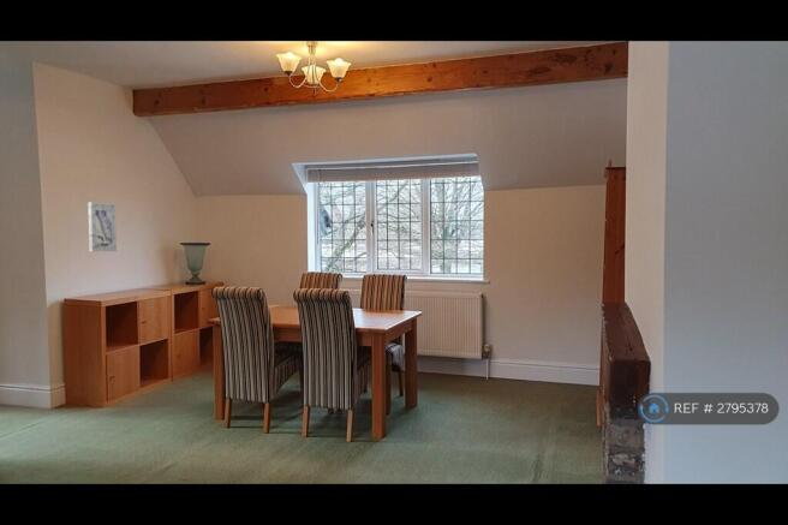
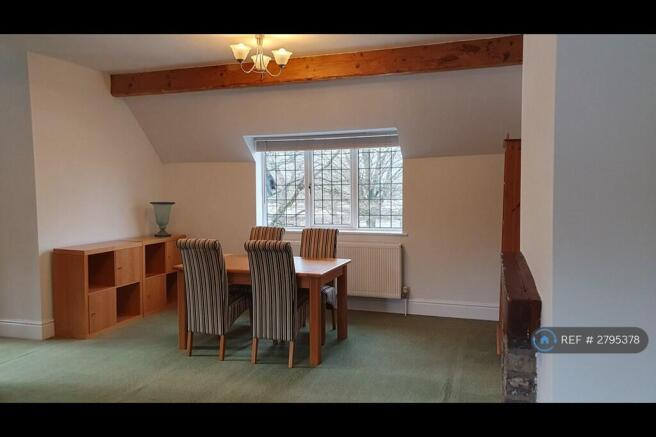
- wall art [86,202,118,252]
